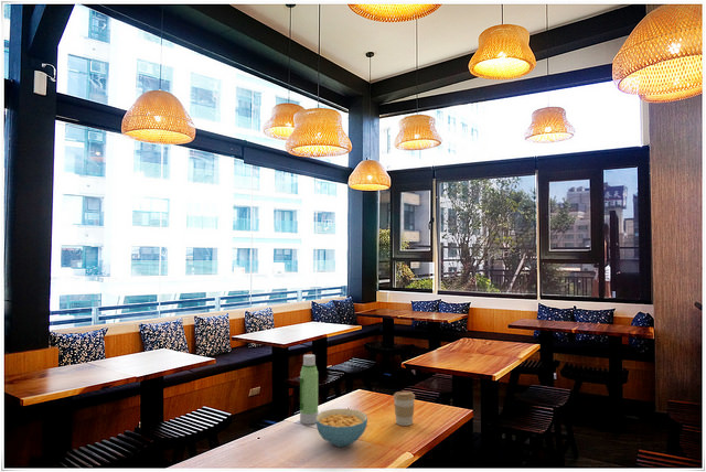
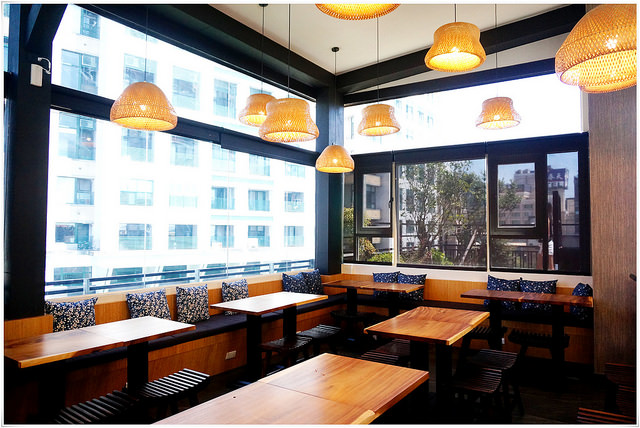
- water bottle [299,353,319,426]
- coffee cup [392,390,416,427]
- cereal bowl [315,408,368,448]
